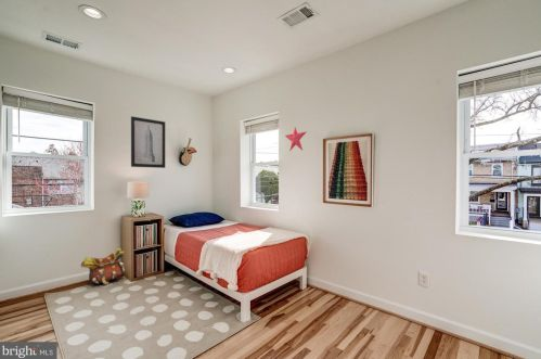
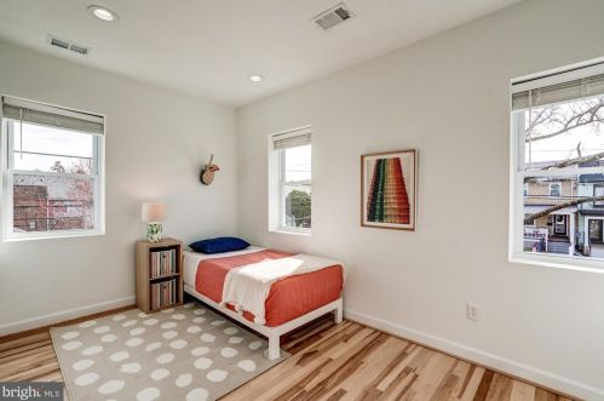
- wall art [130,115,166,169]
- decorative star [284,127,308,152]
- backpack [80,247,126,286]
